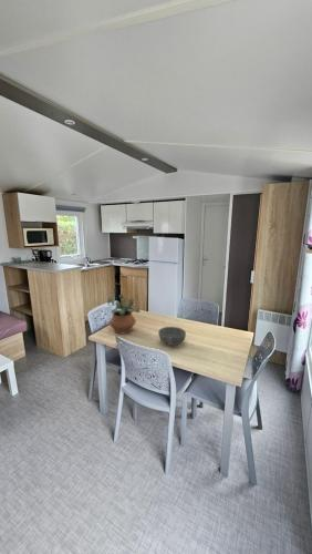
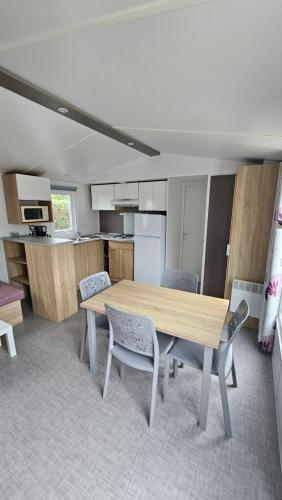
- bowl [157,326,187,347]
- potted plant [106,294,141,335]
